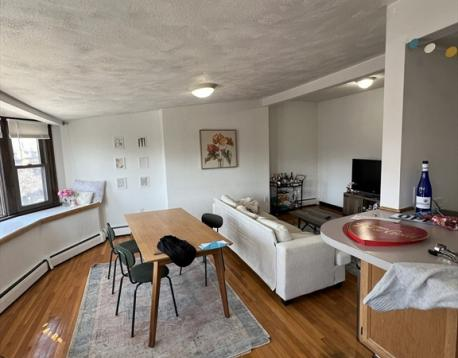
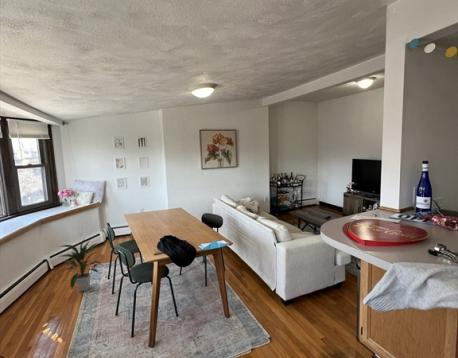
+ indoor plant [56,237,105,293]
